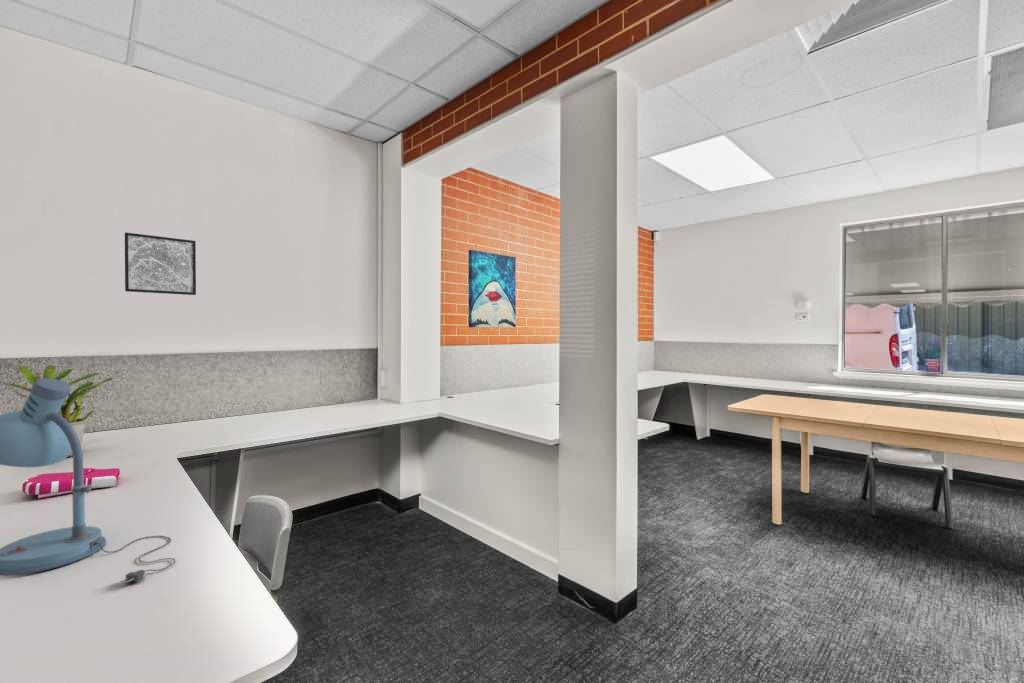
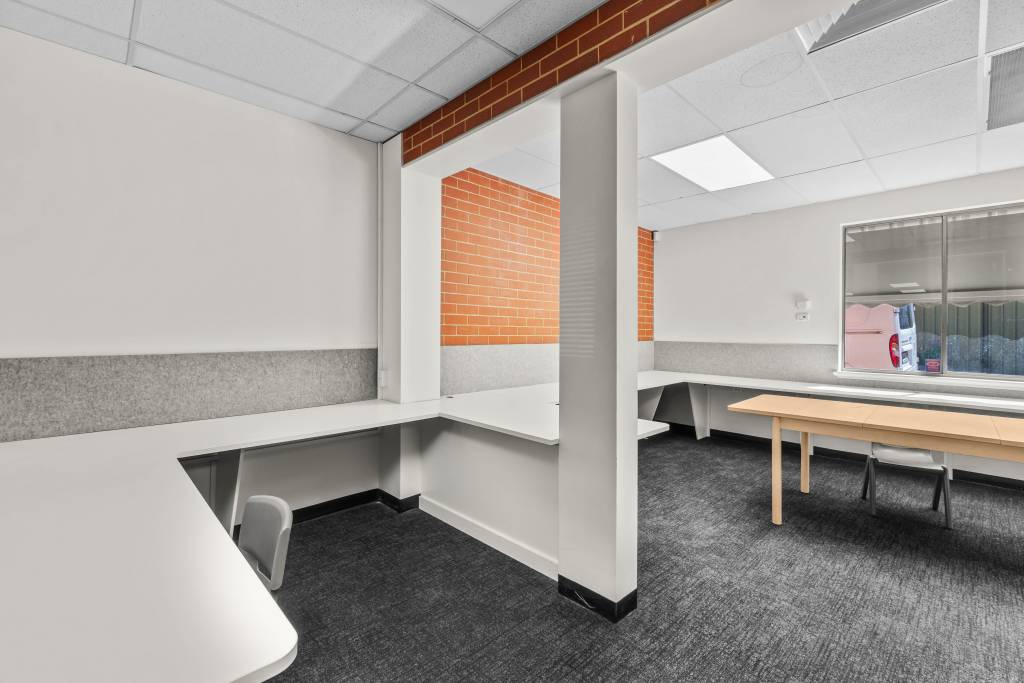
- potted plant [1,364,114,458]
- wall art [468,249,517,329]
- book [21,467,121,499]
- desk lamp [0,378,176,583]
- wall art [124,232,197,296]
